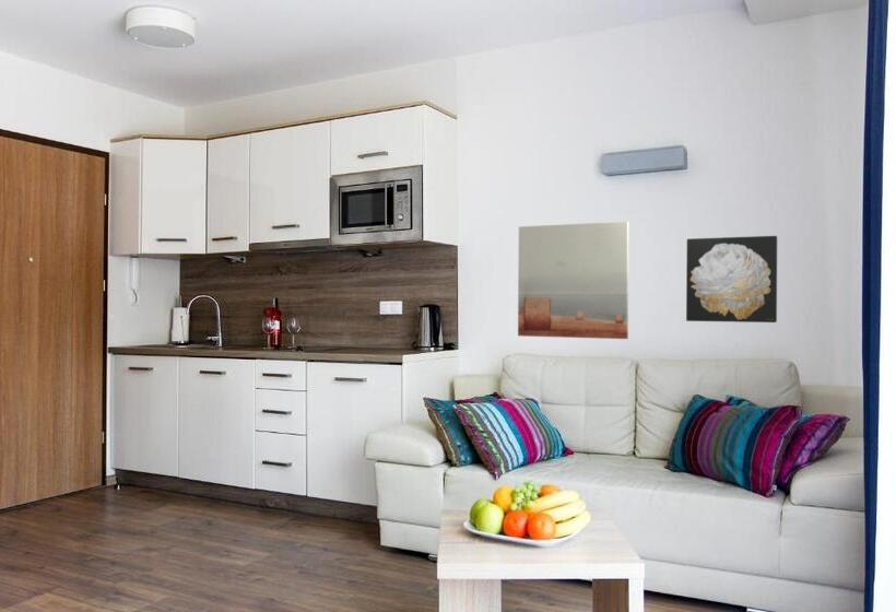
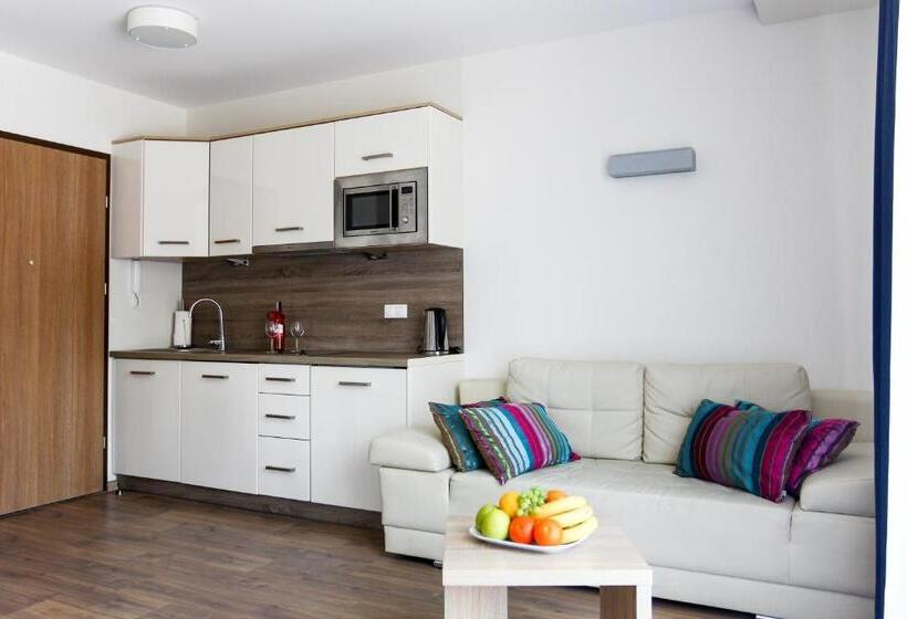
- wall art [685,235,778,323]
- wall art [517,221,630,340]
